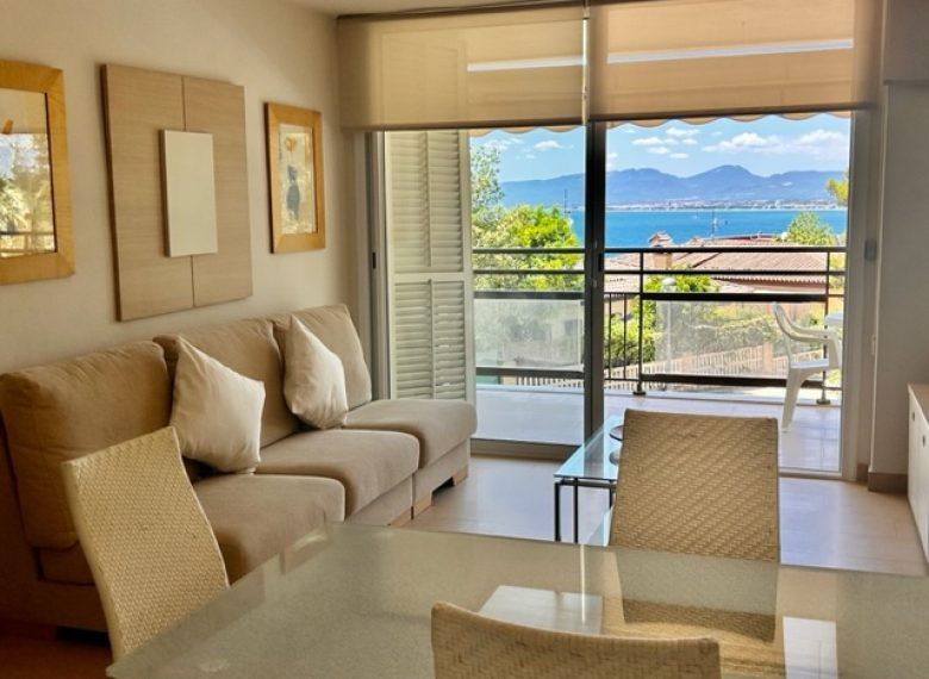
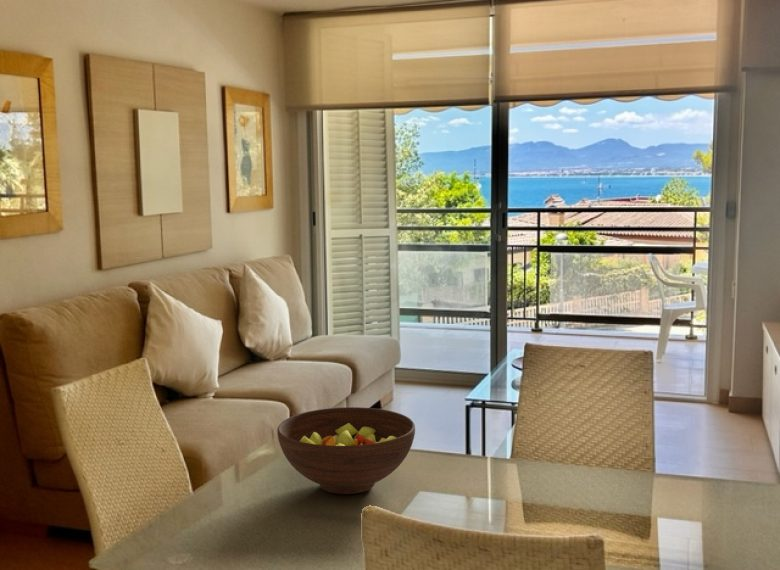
+ fruit bowl [276,406,416,495]
